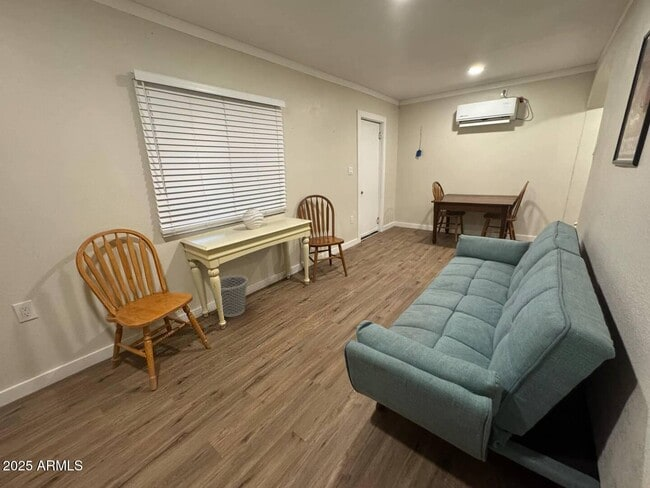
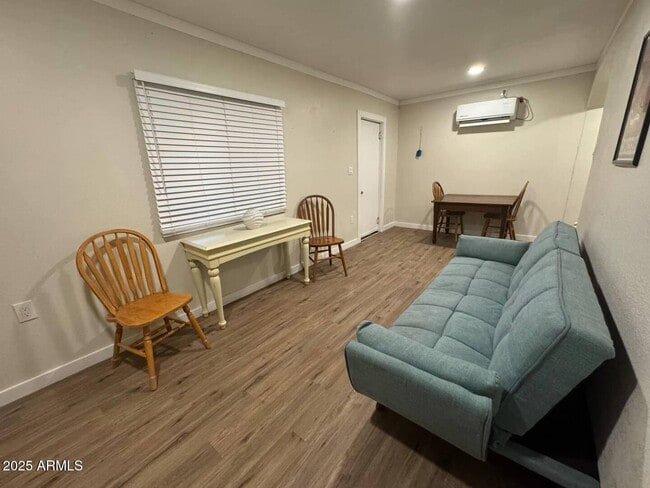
- wastebasket [219,274,249,318]
